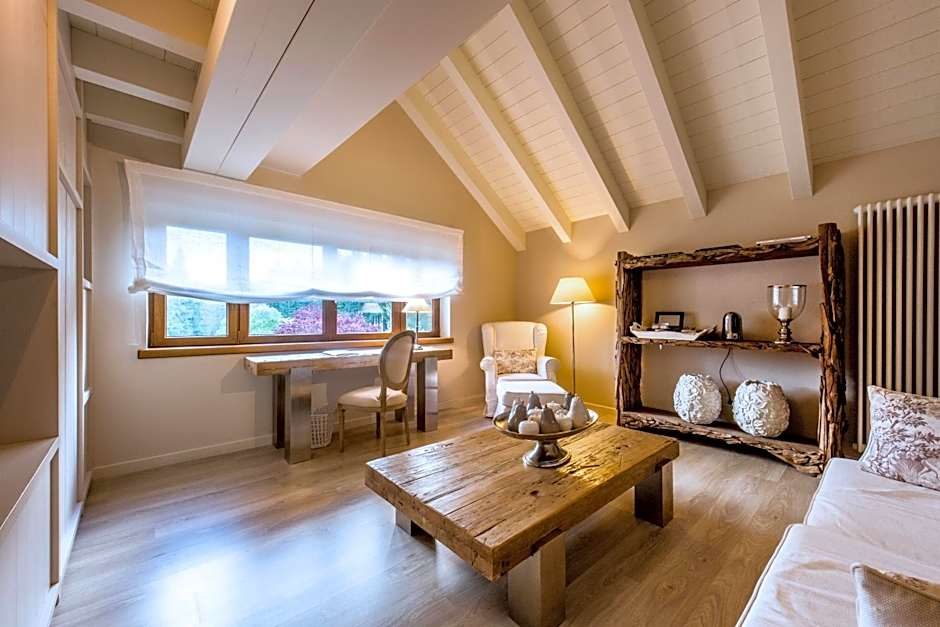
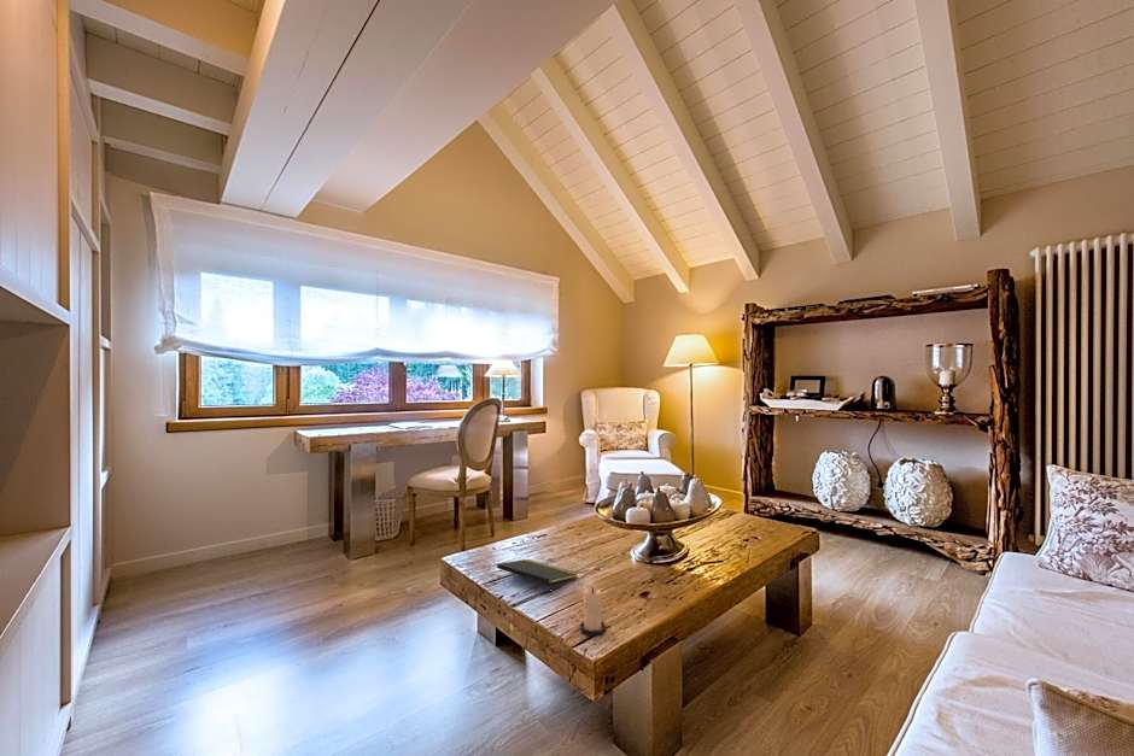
+ notepad [496,558,579,596]
+ candle [579,586,607,638]
